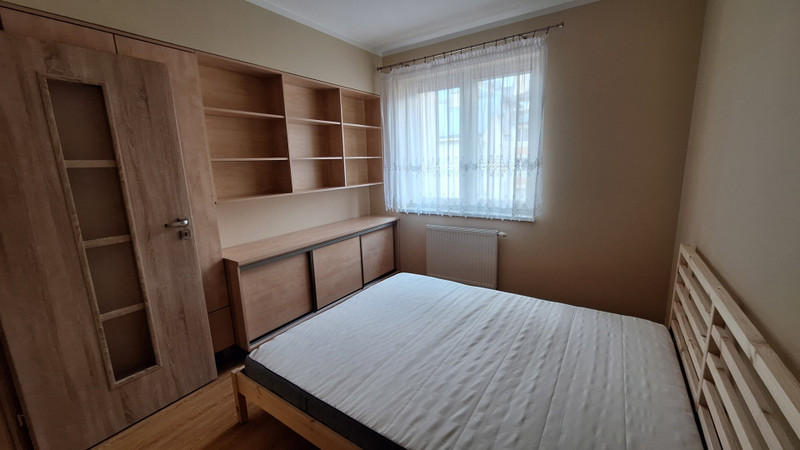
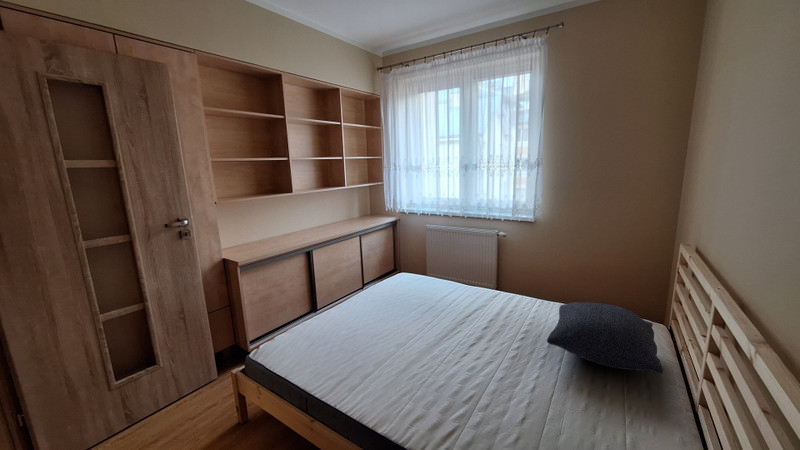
+ pillow [546,301,664,374]
